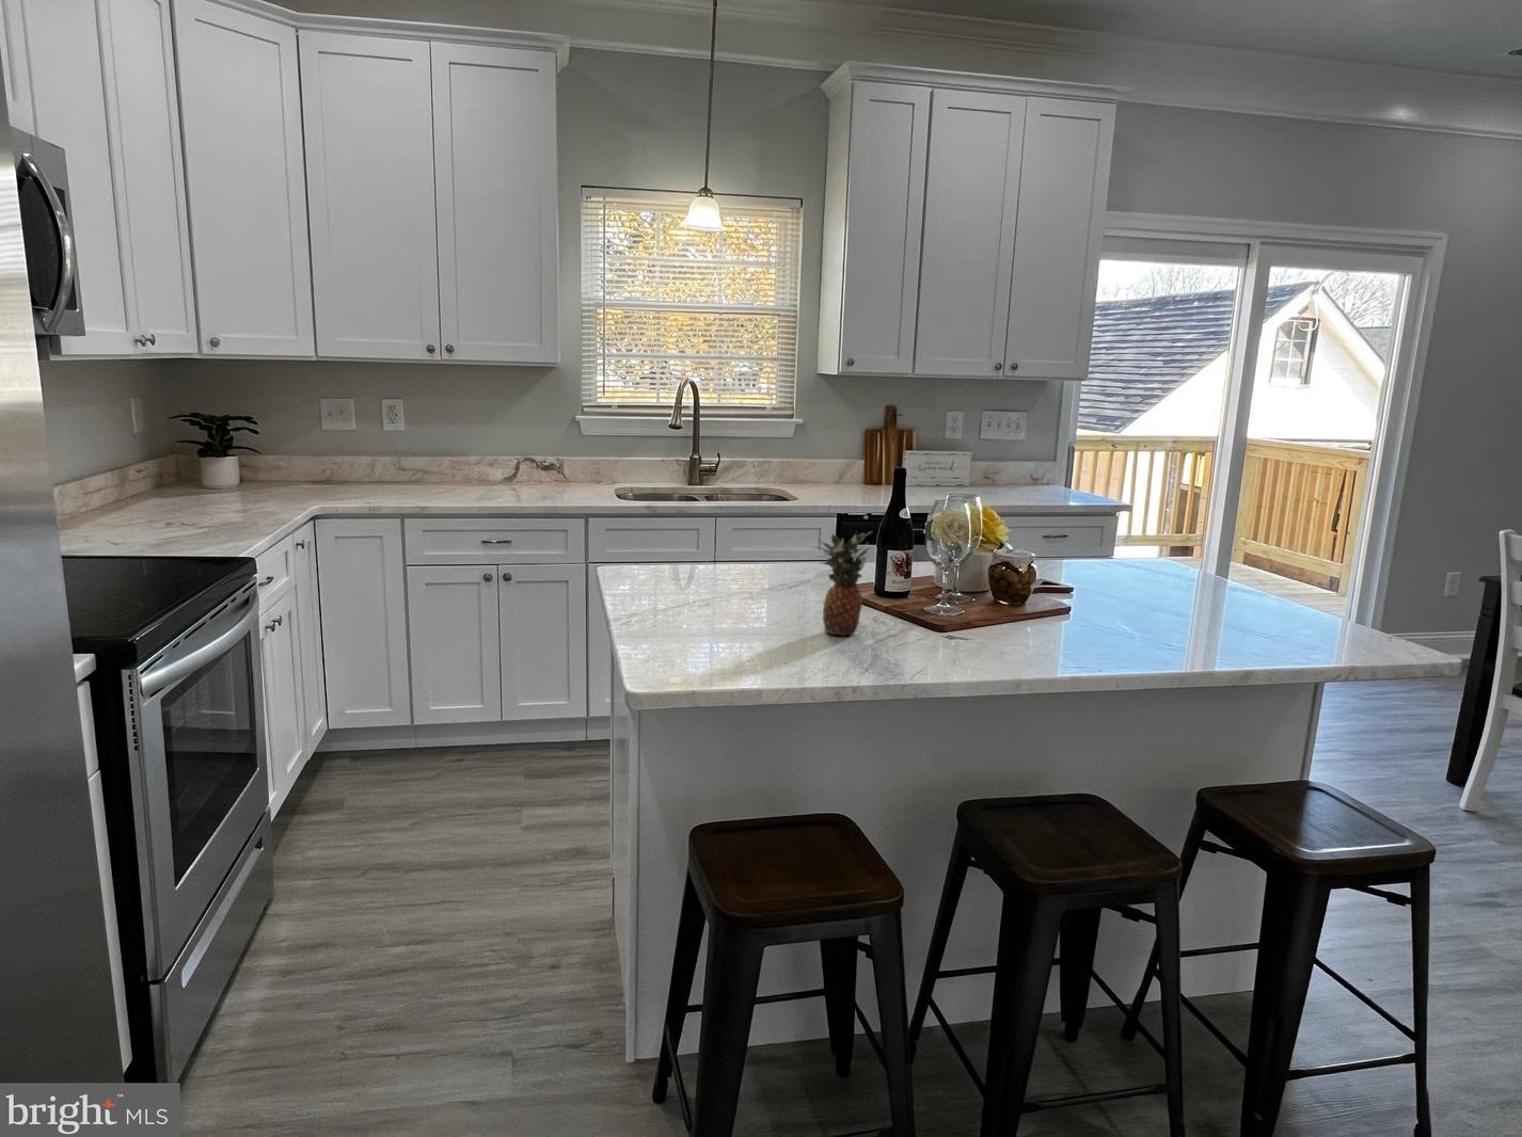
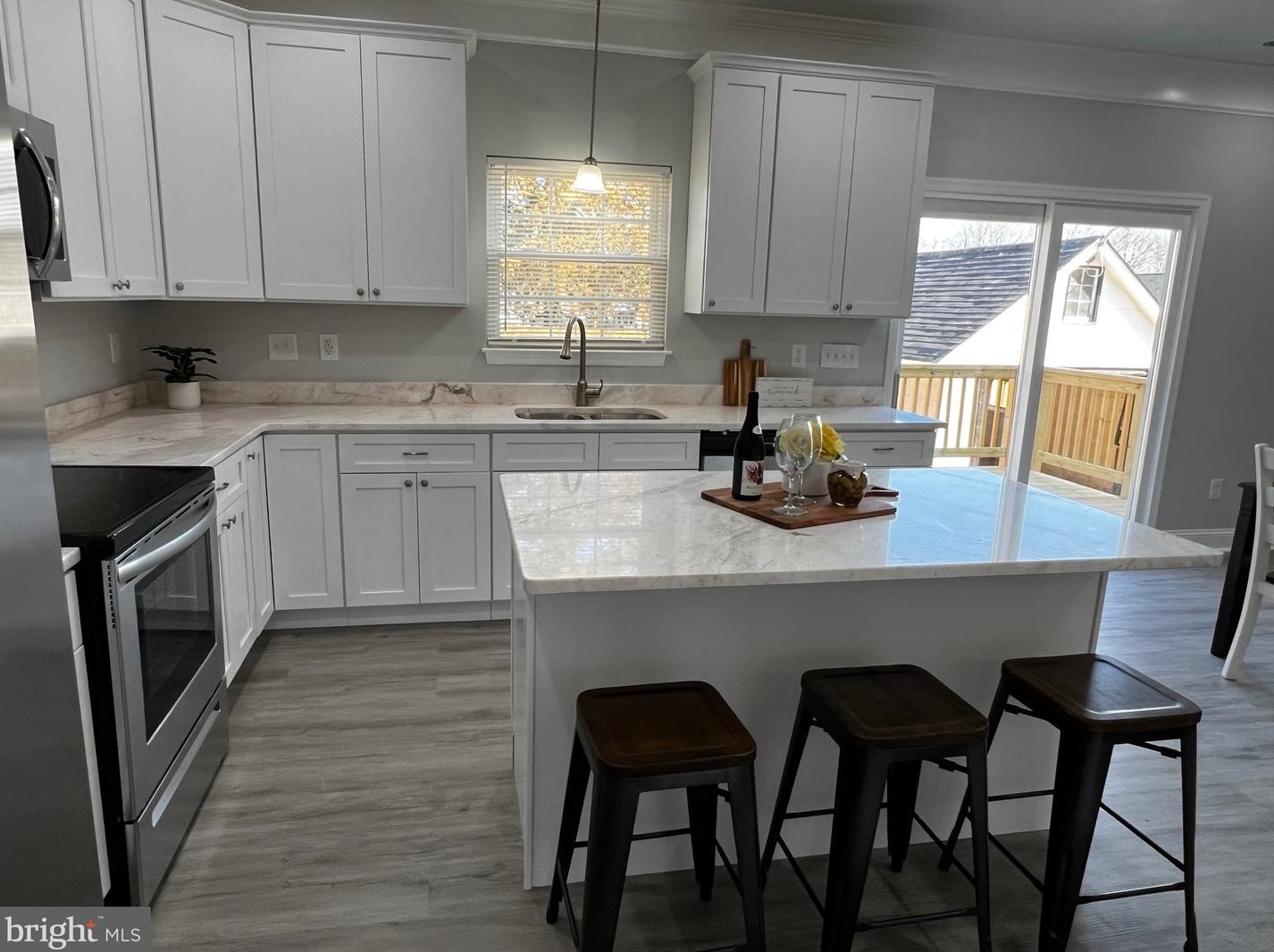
- fruit [812,530,873,637]
